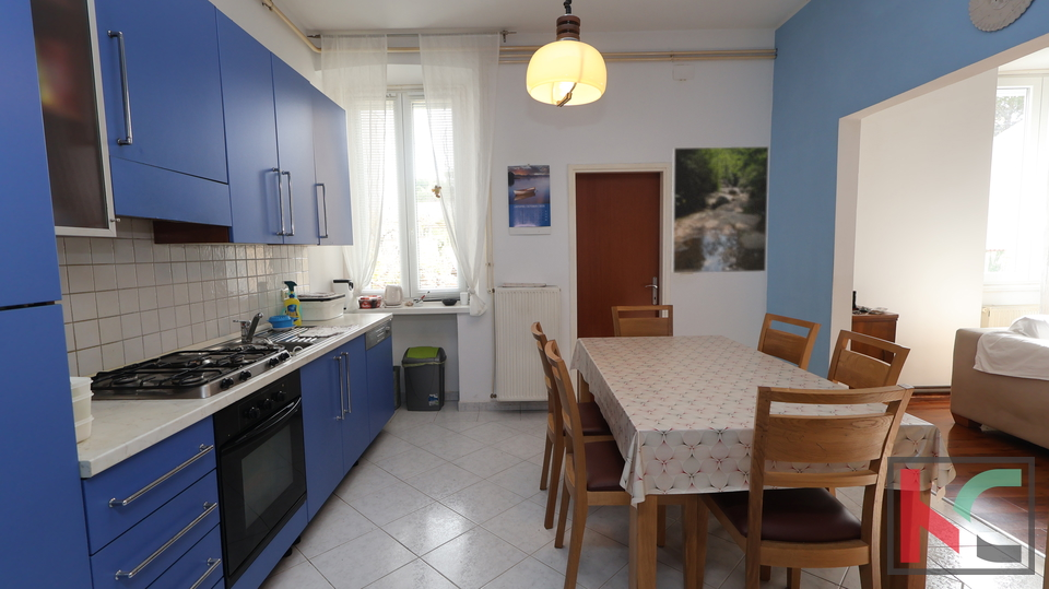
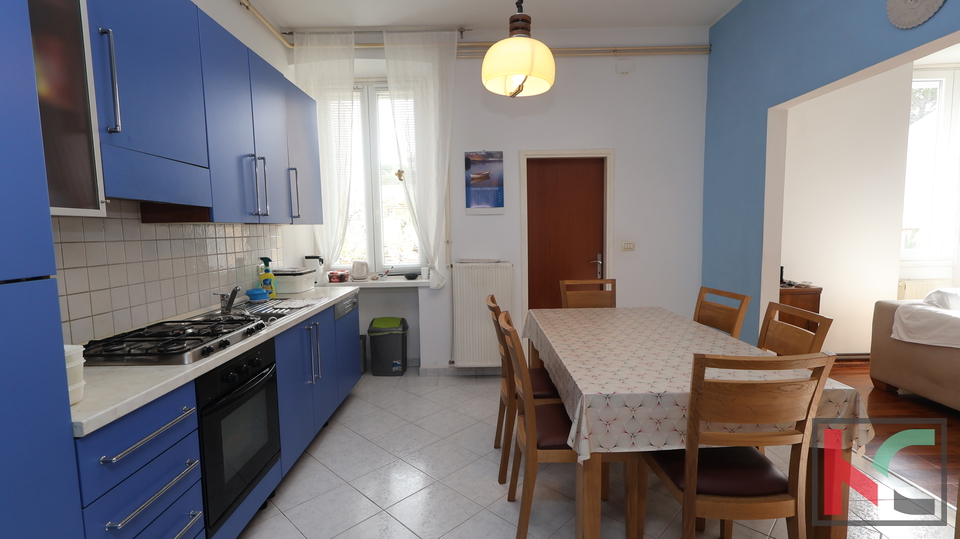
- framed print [671,145,770,274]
